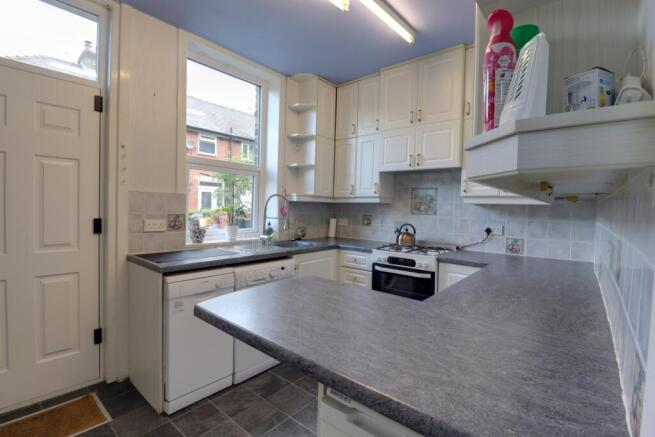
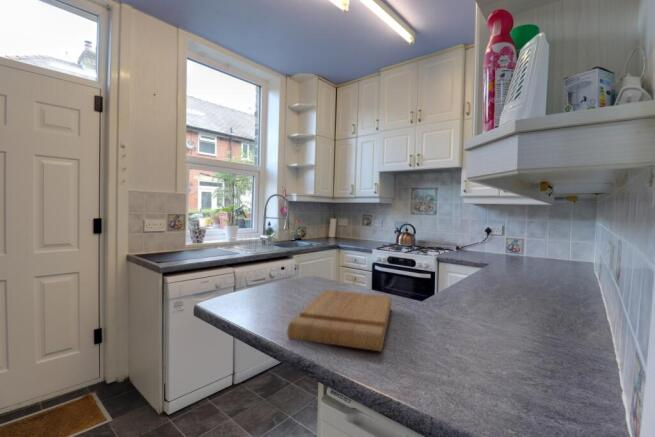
+ cutting board [286,289,392,352]
